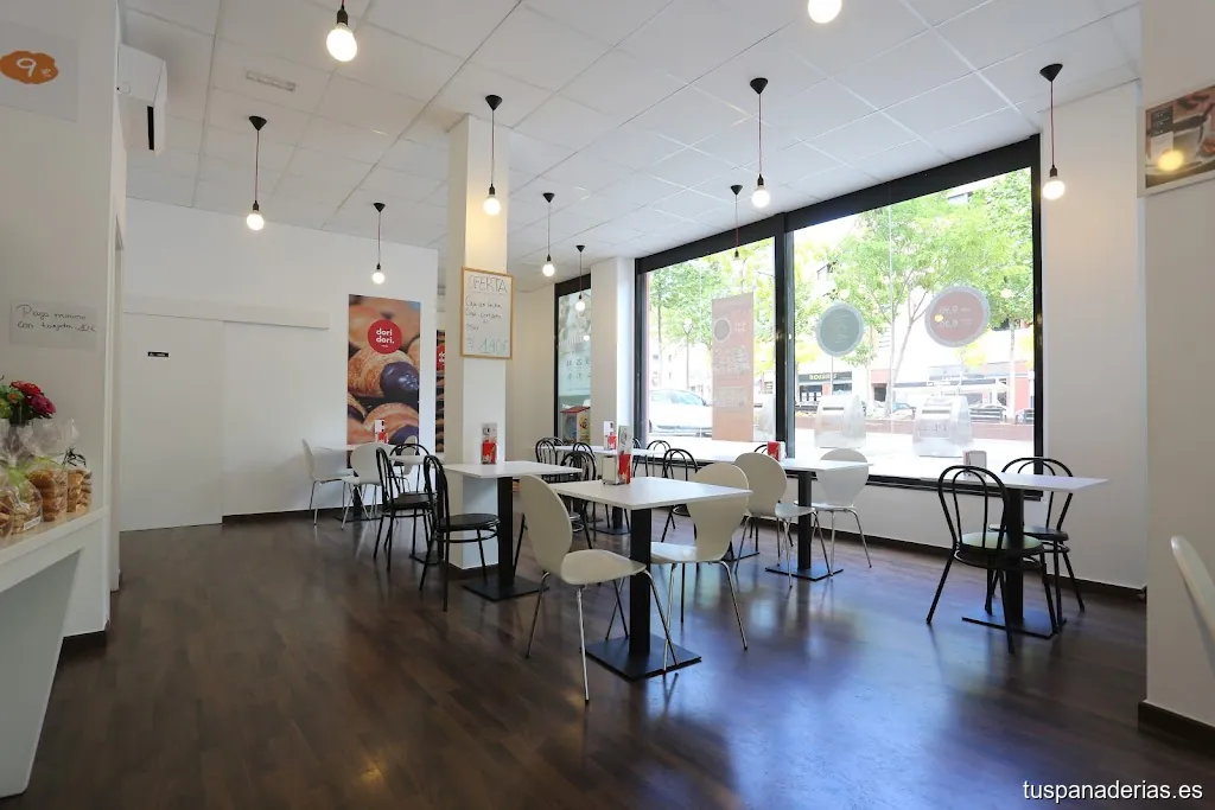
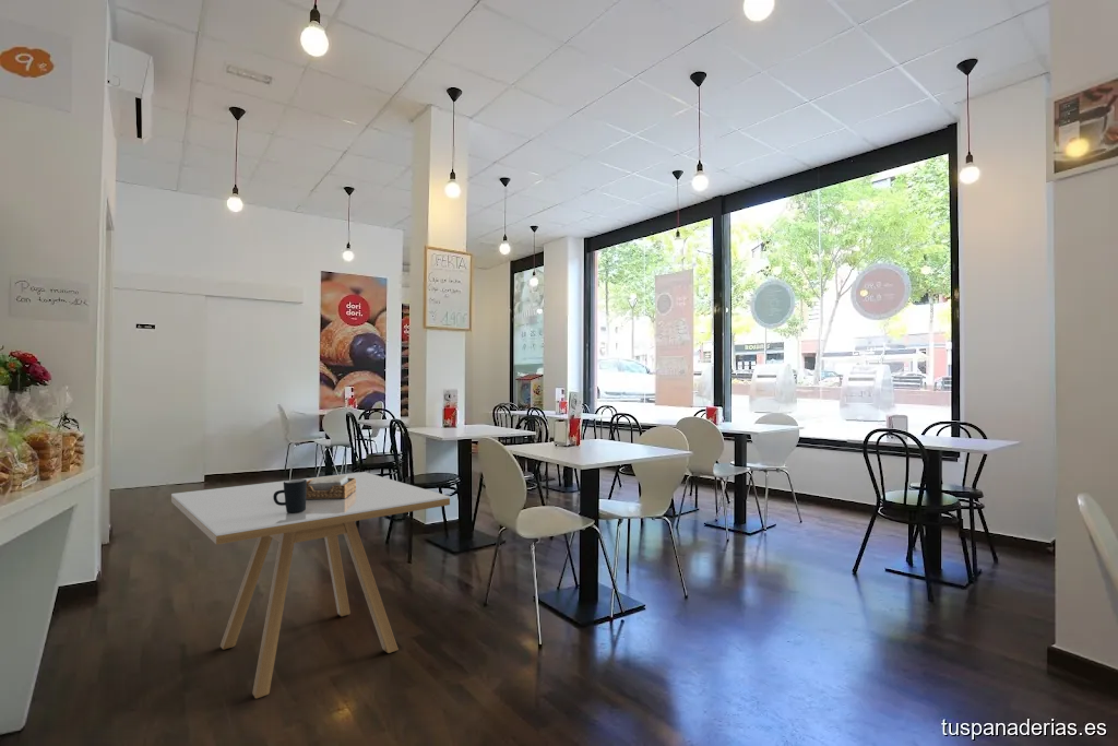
+ dining table [170,471,451,699]
+ napkin holder [306,474,356,499]
+ mug [273,478,307,513]
